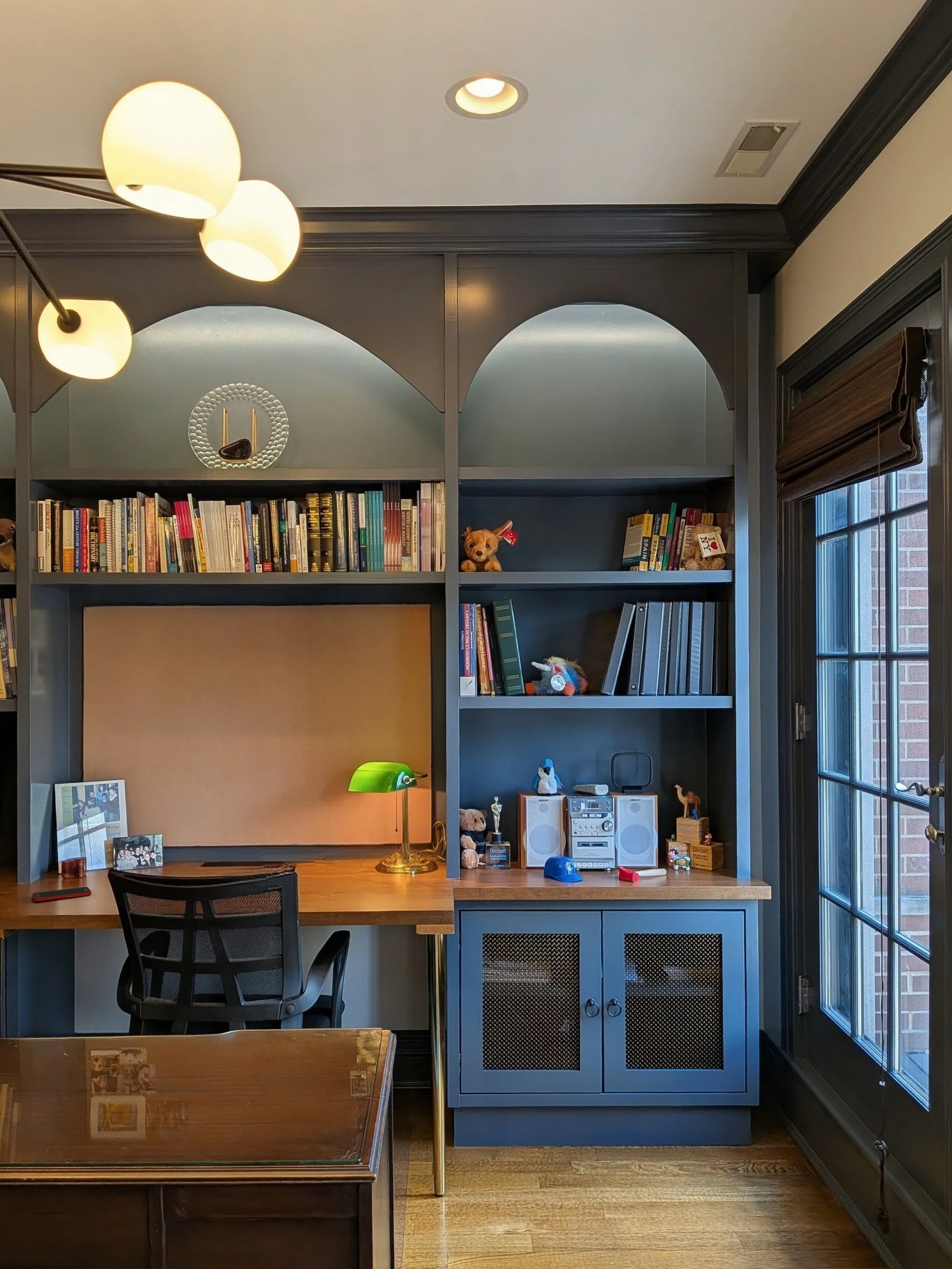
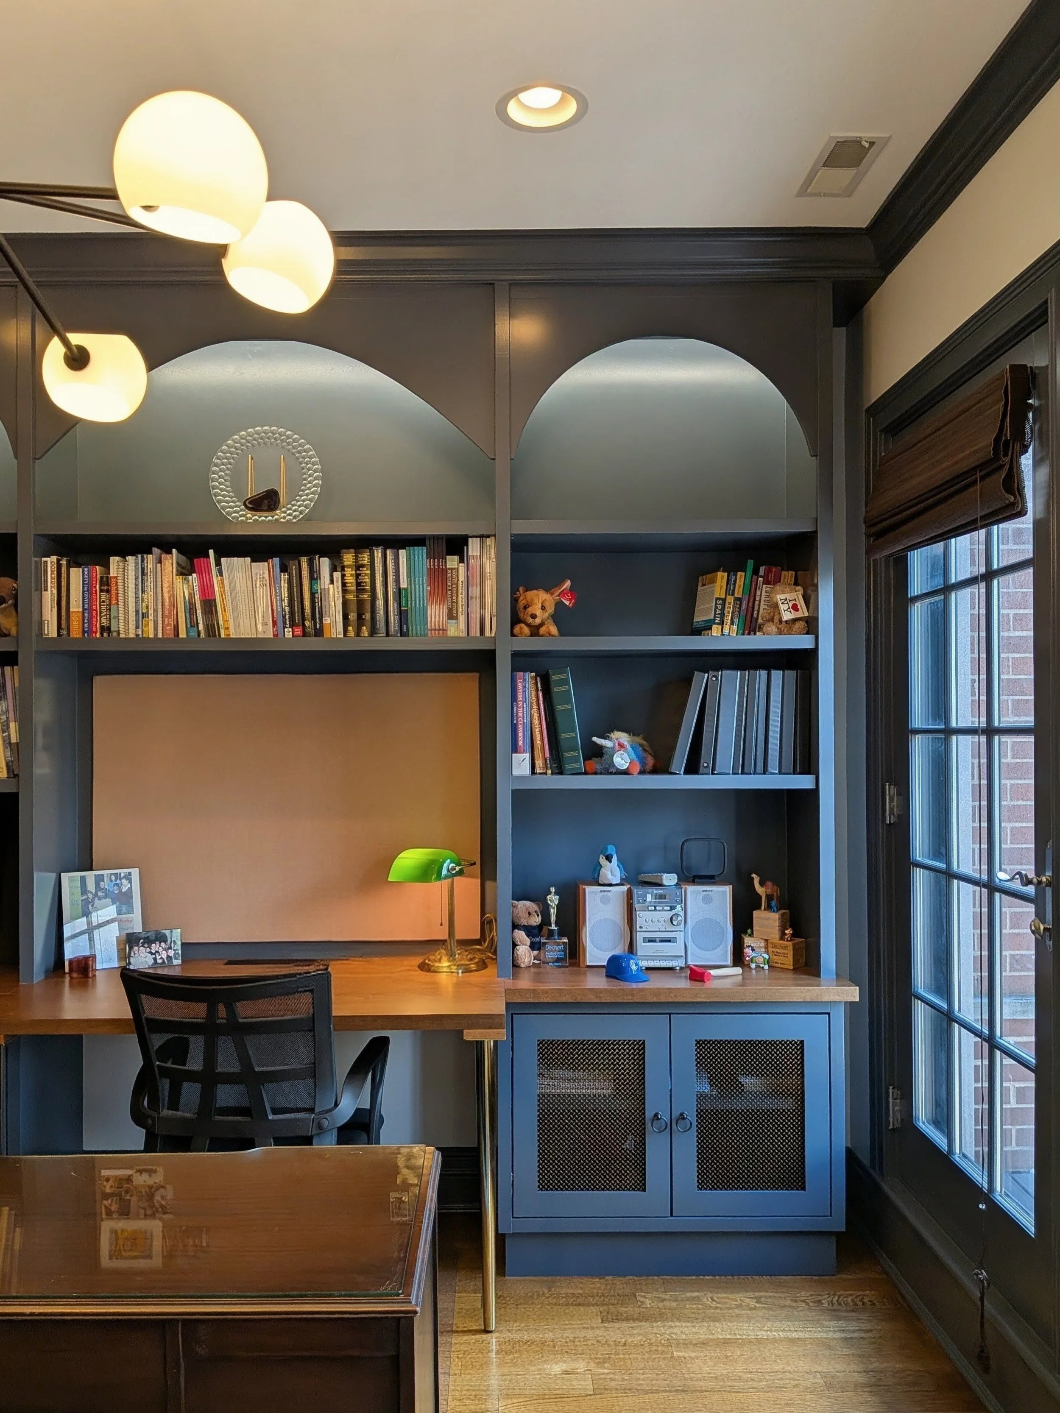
- cell phone [32,886,92,902]
